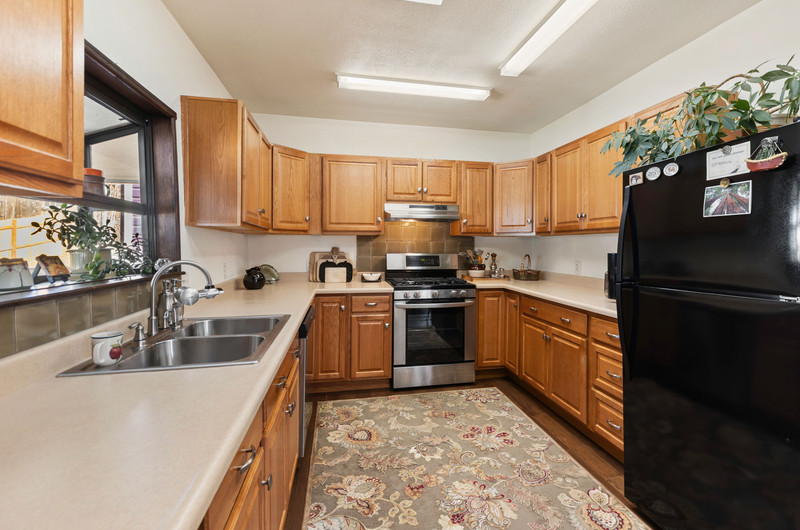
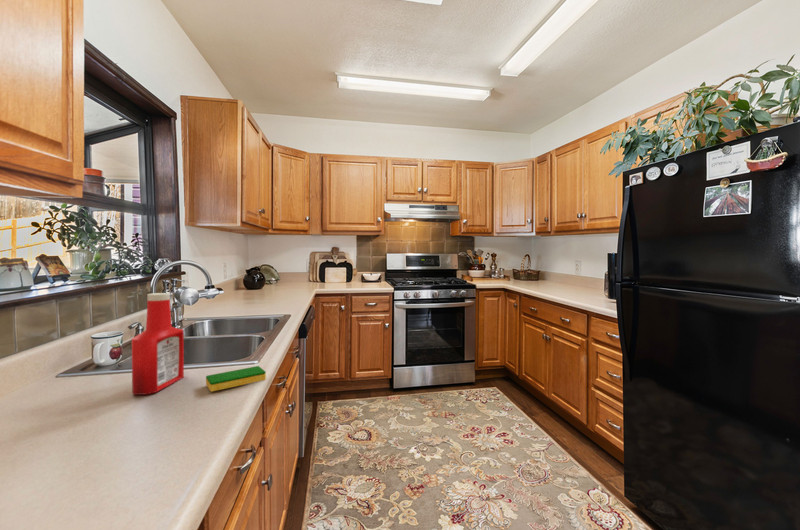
+ soap bottle [131,292,185,396]
+ dish sponge [205,365,267,392]
